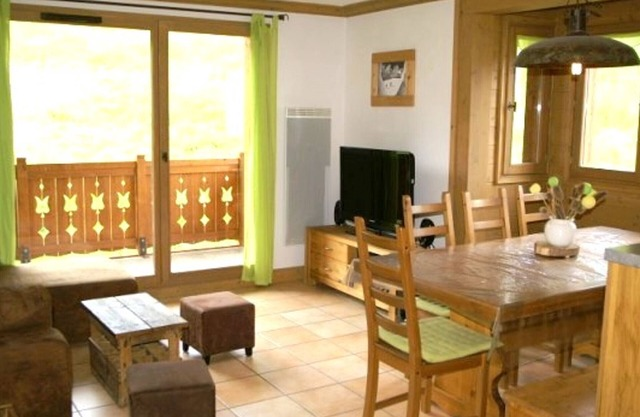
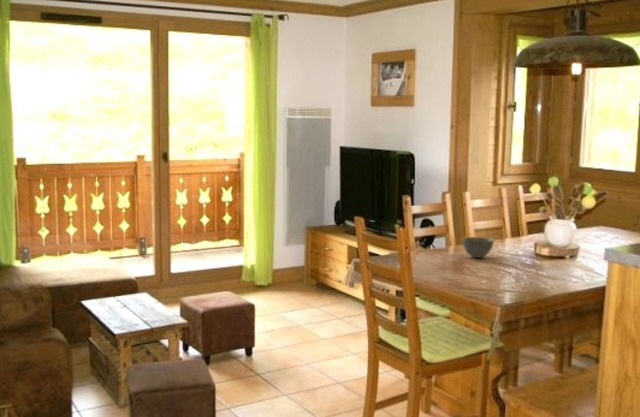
+ bowl [461,236,495,259]
